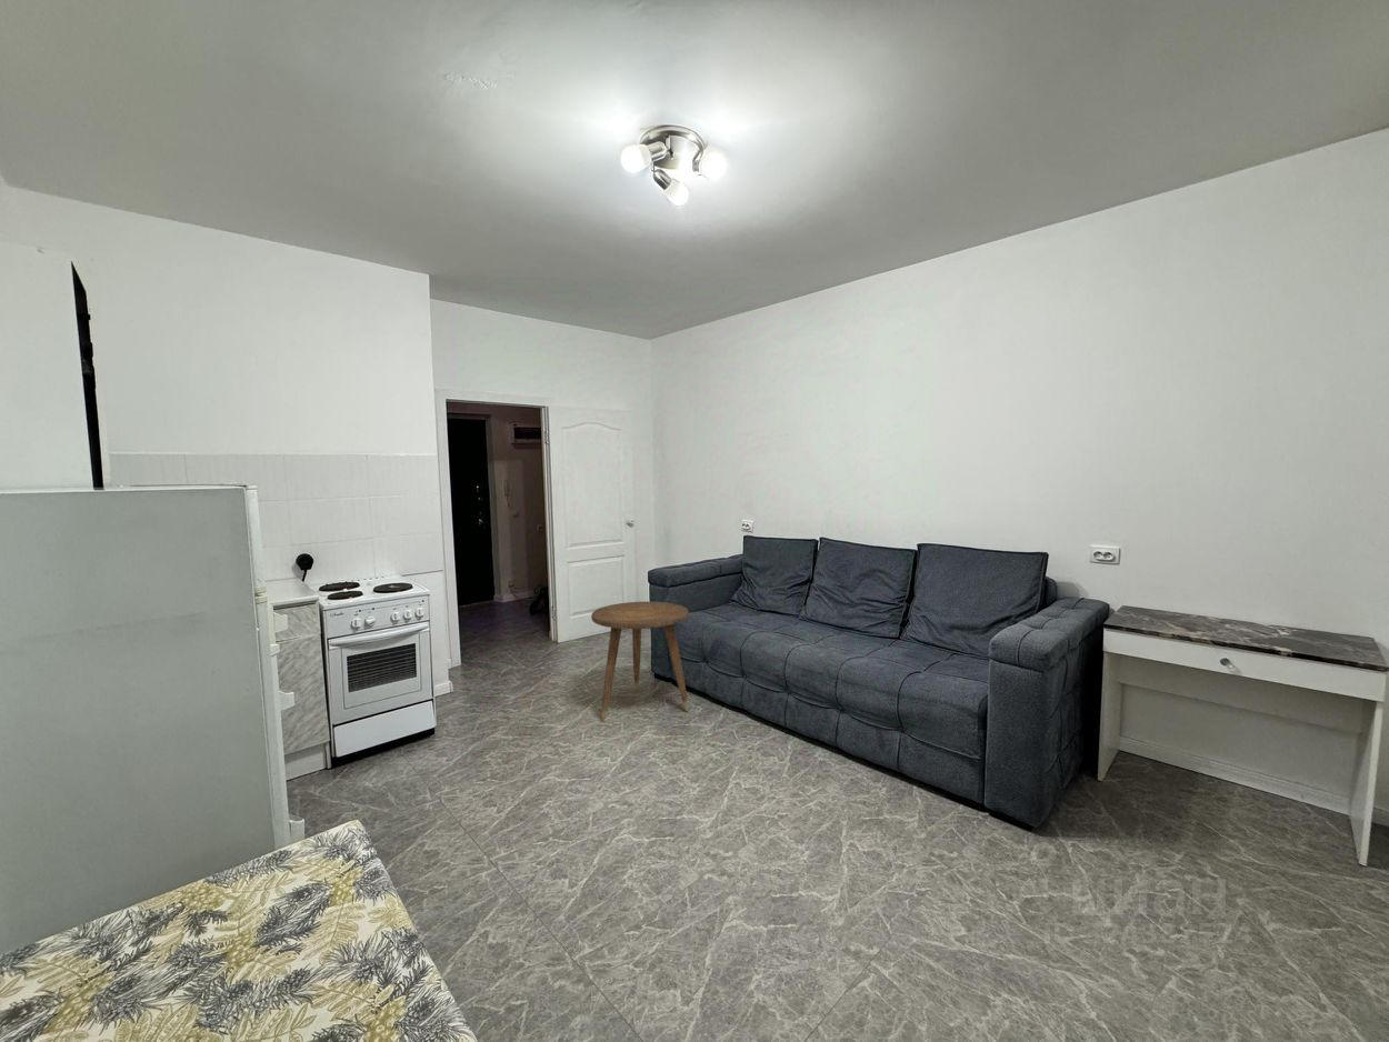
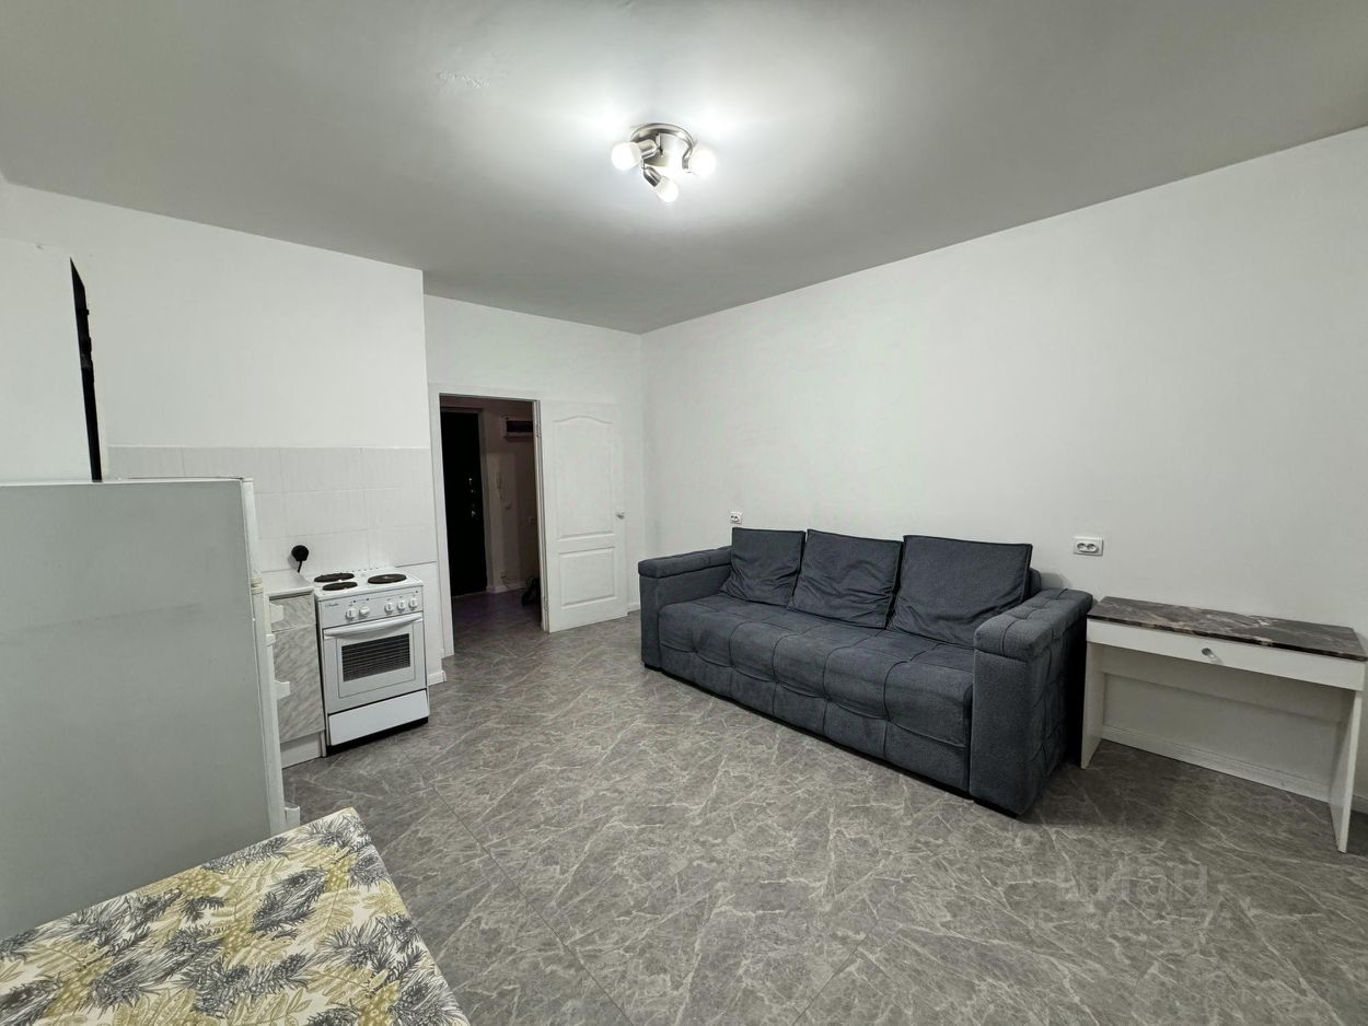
- side table [590,601,690,722]
